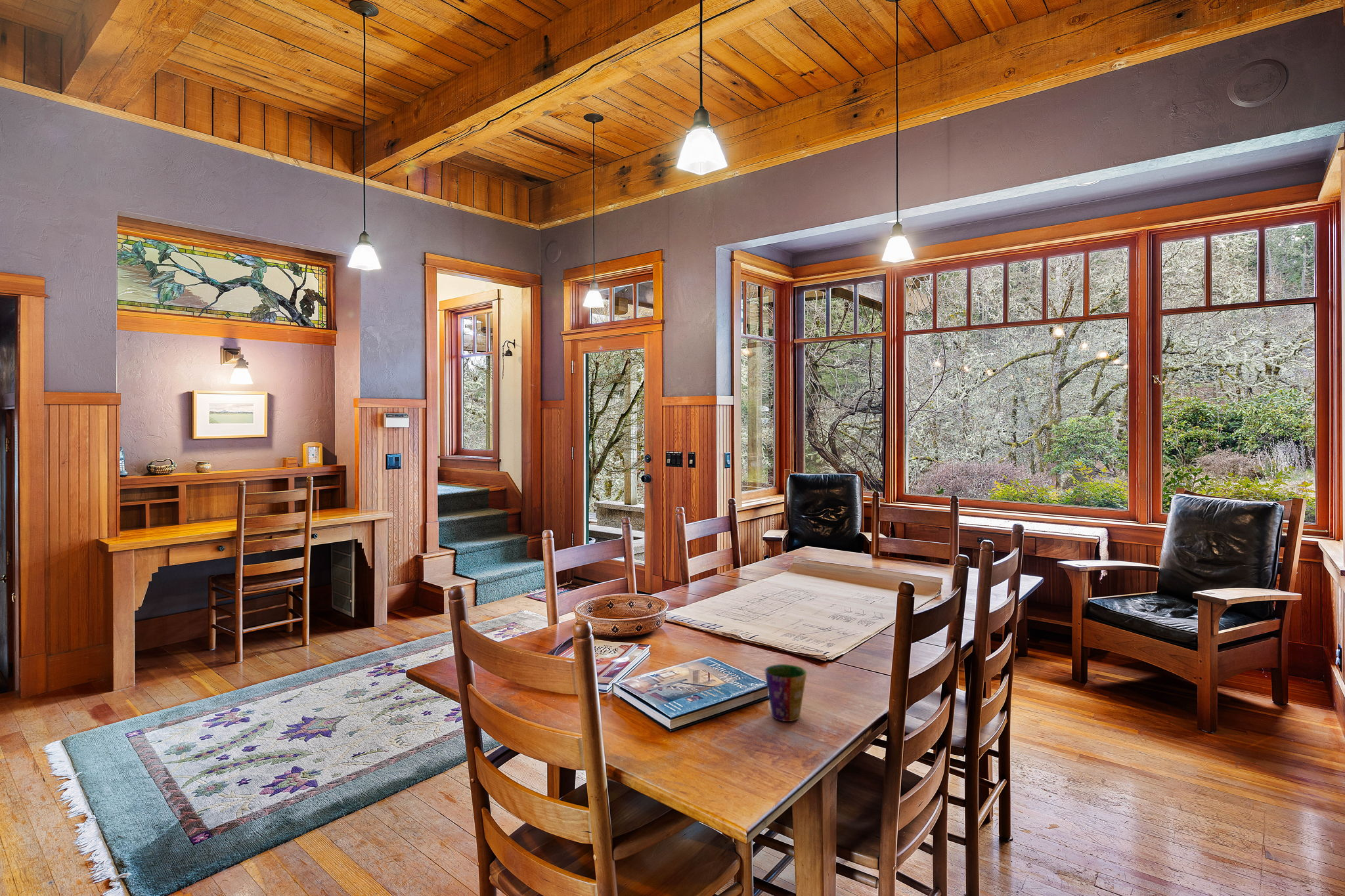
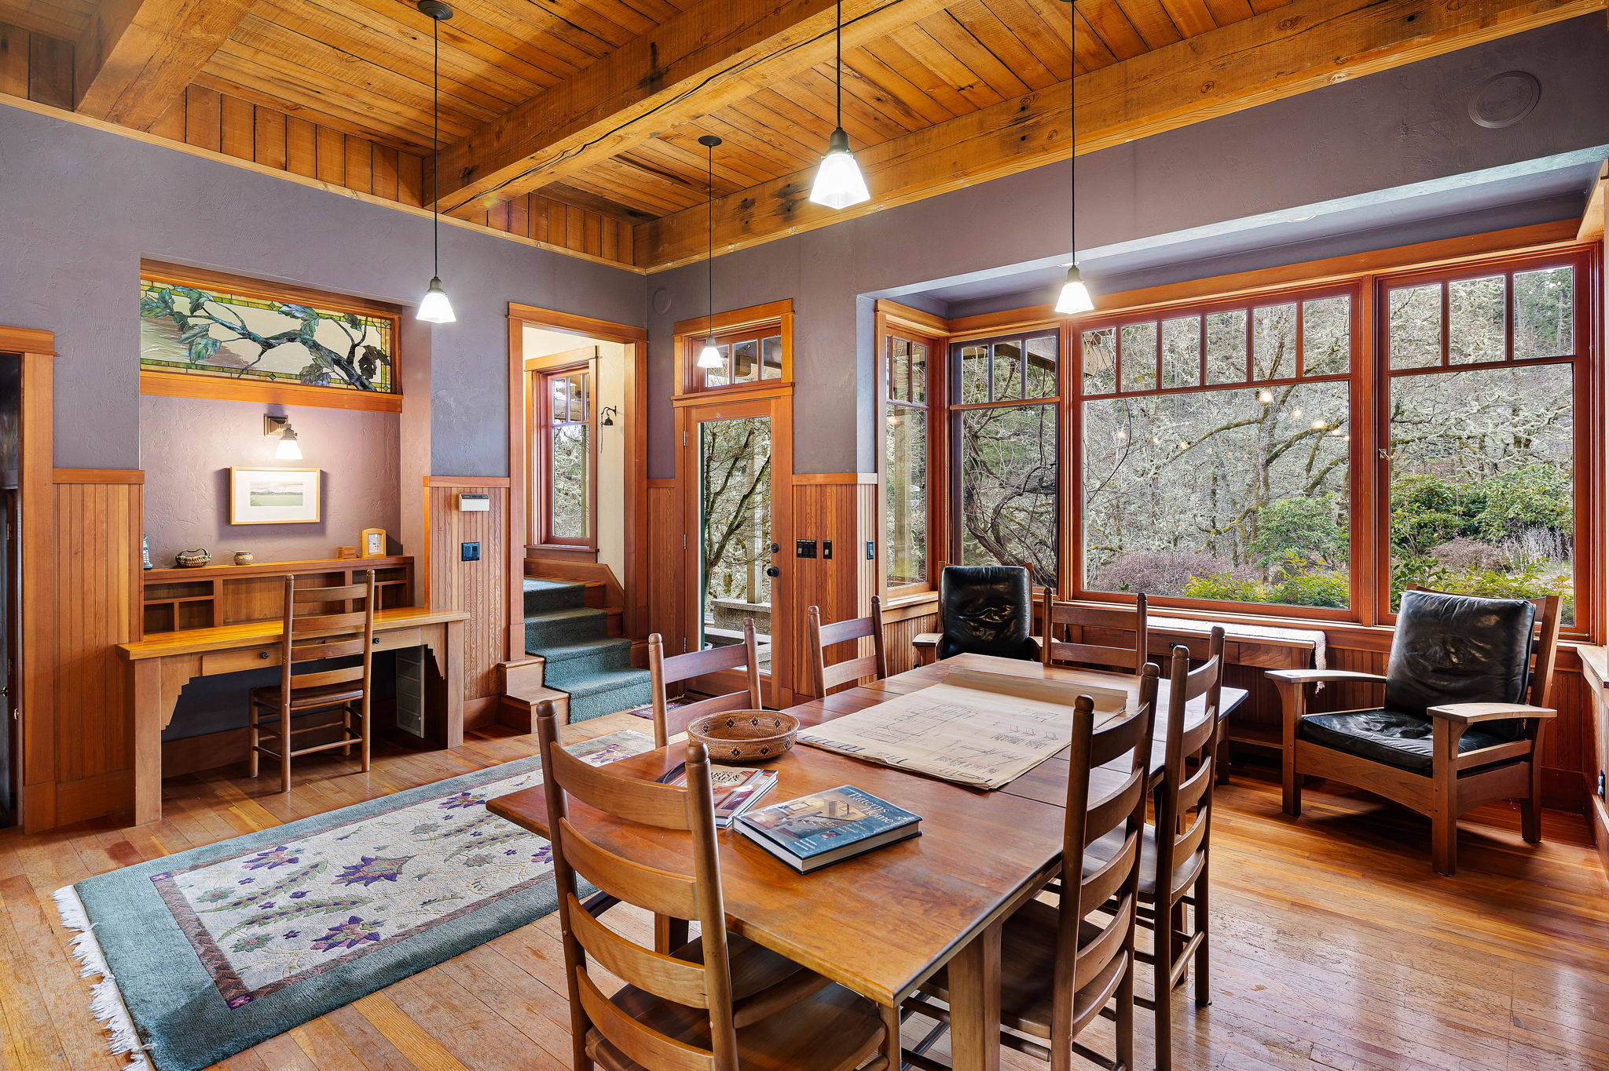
- cup [764,664,807,722]
